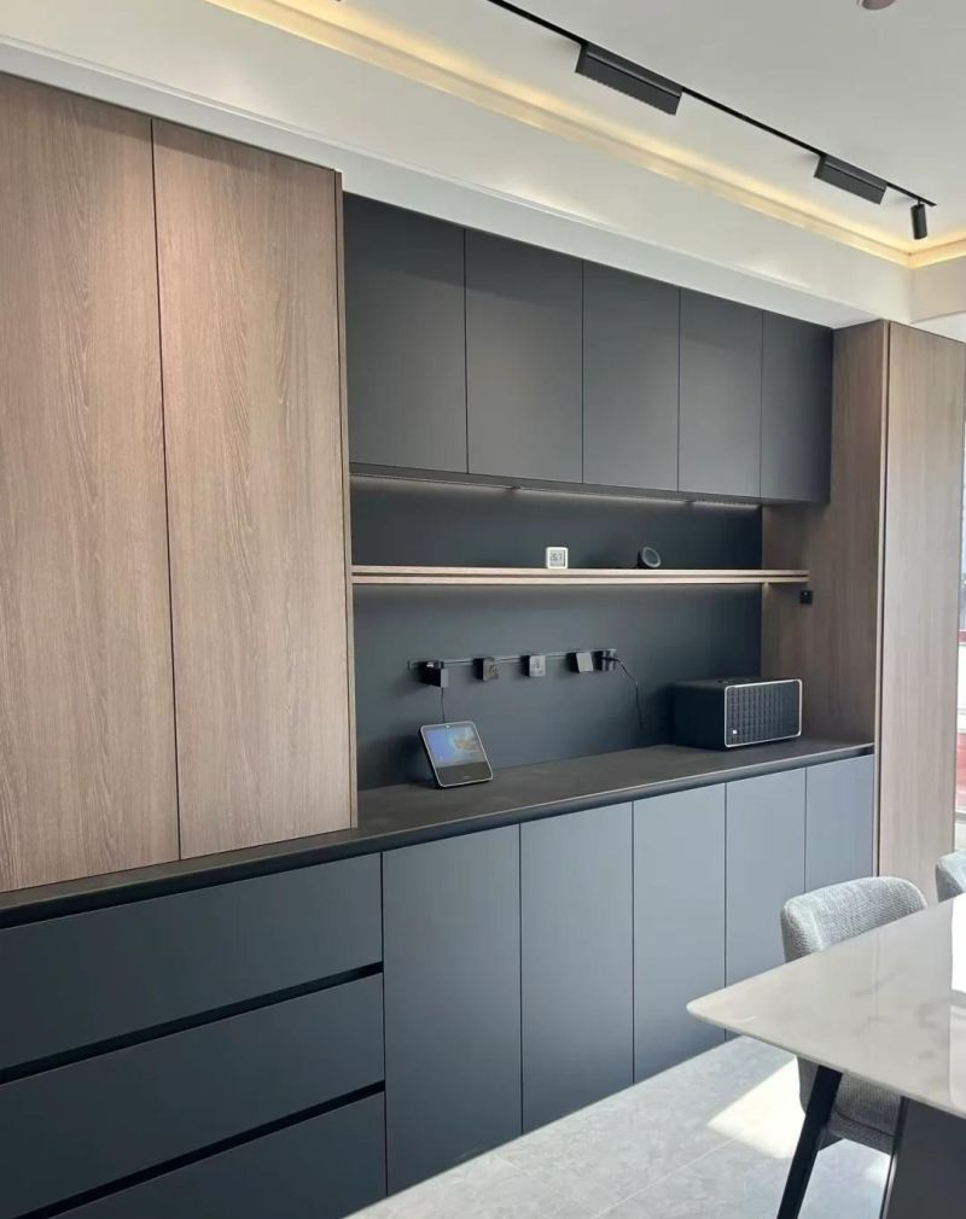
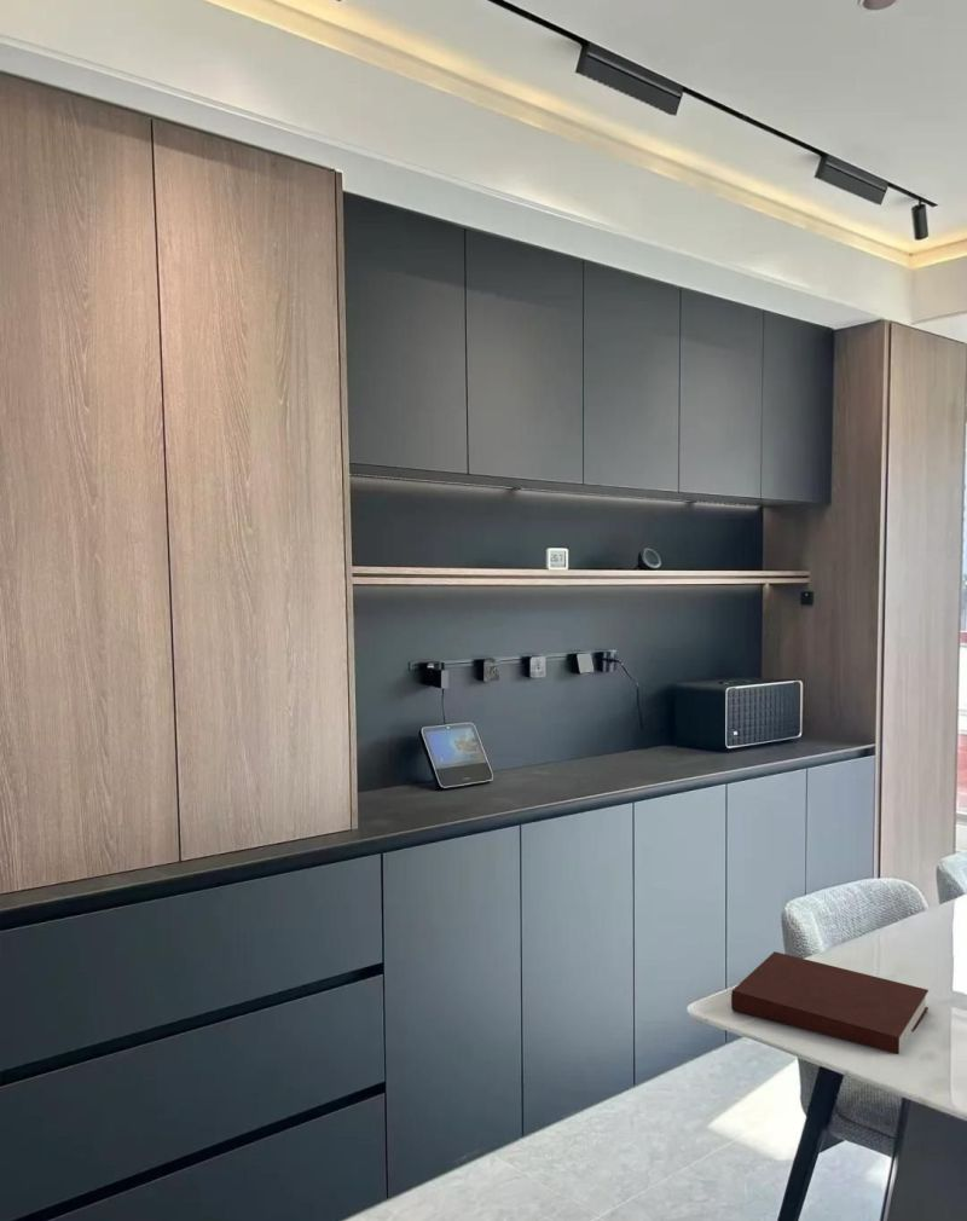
+ notebook [730,950,930,1055]
